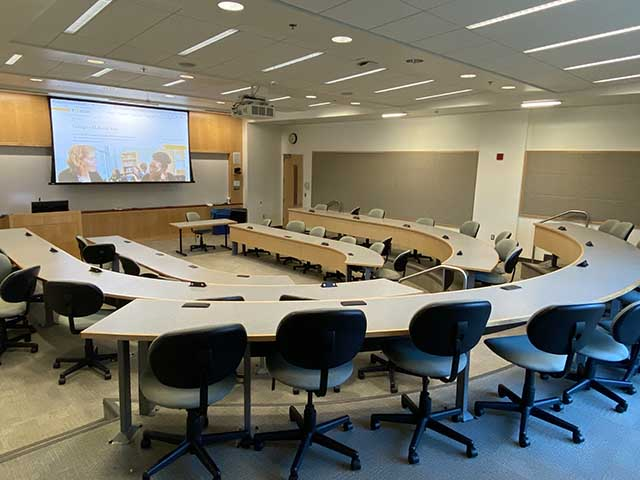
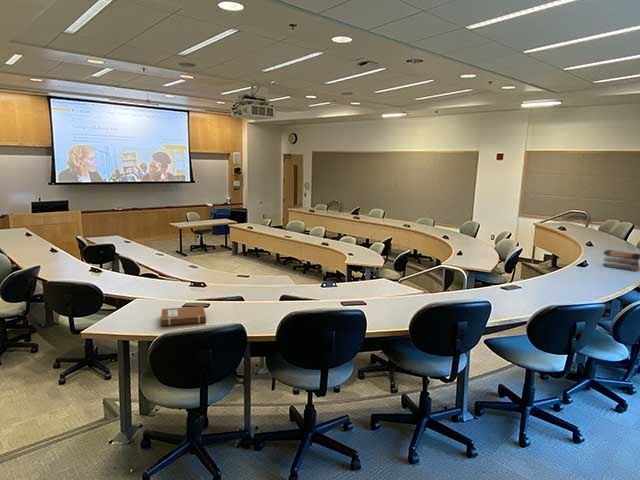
+ notebook [159,305,207,327]
+ book stack [602,249,640,272]
